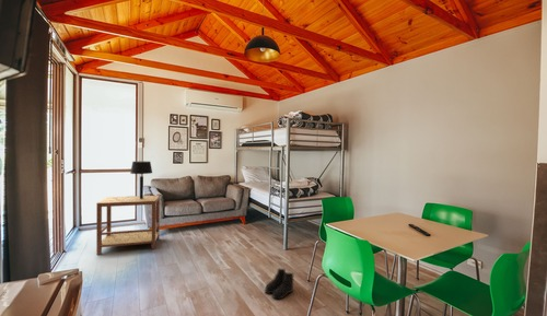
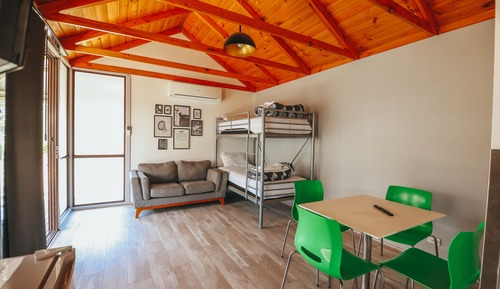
- table lamp [129,160,153,199]
- boots [264,268,295,301]
- side table [95,195,161,256]
